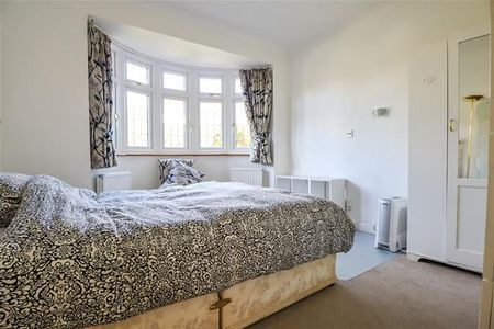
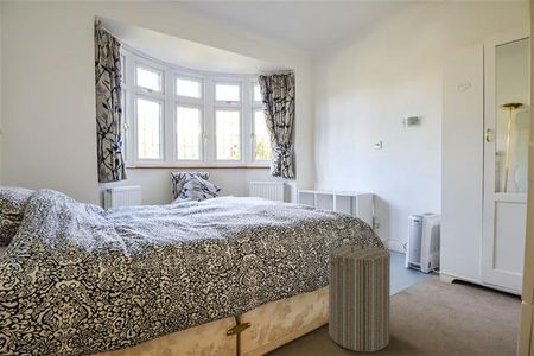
+ laundry hamper [328,236,392,354]
